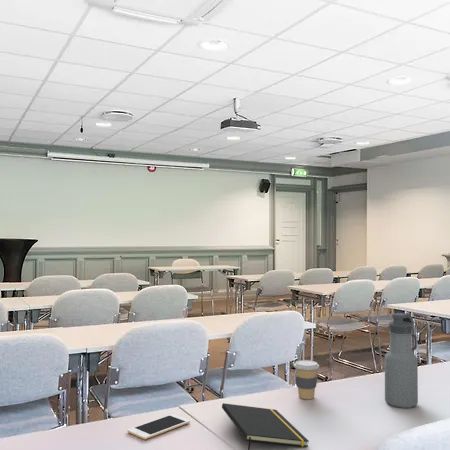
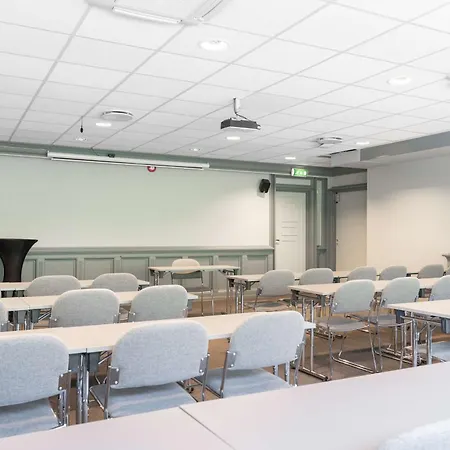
- coffee cup [293,359,320,400]
- cell phone [126,413,191,440]
- water bottle [384,312,419,409]
- notepad [221,402,310,450]
